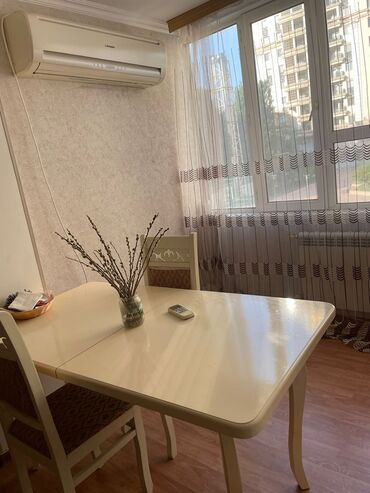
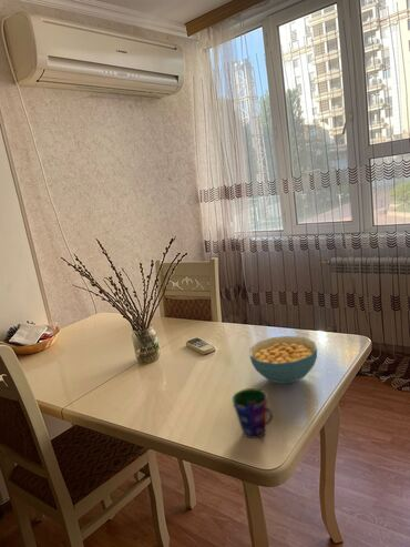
+ cereal bowl [248,335,318,385]
+ cup [230,387,274,439]
